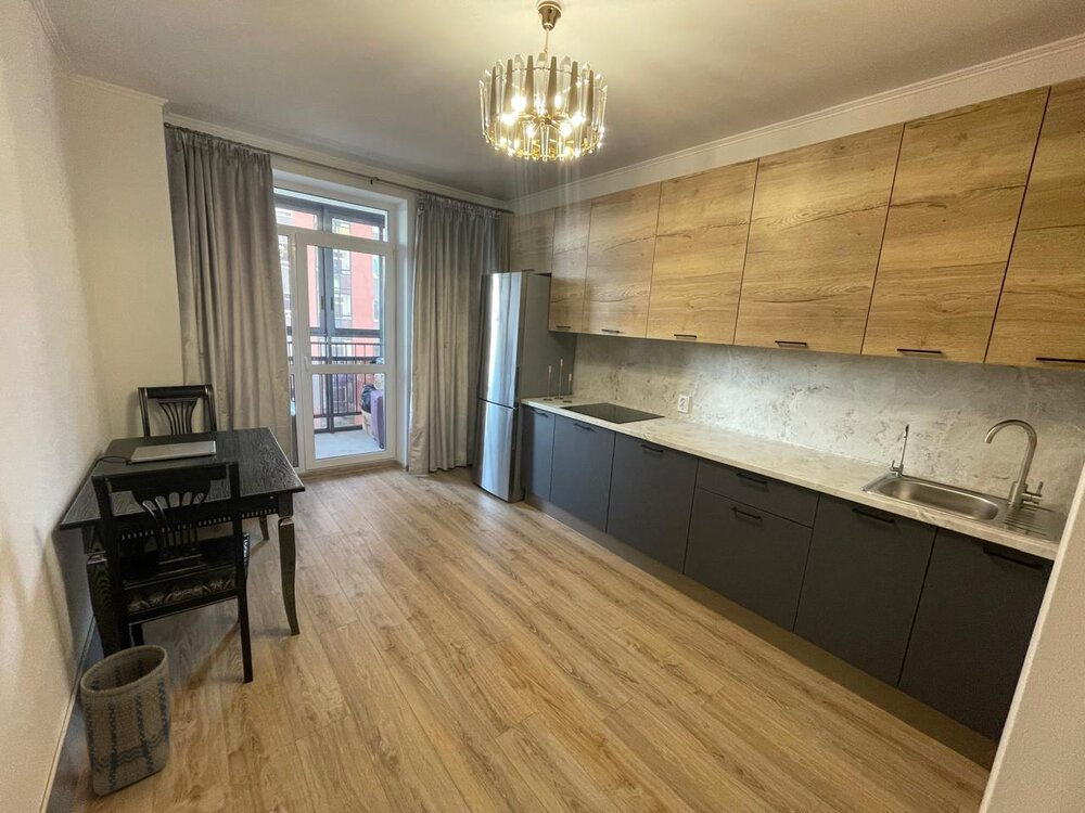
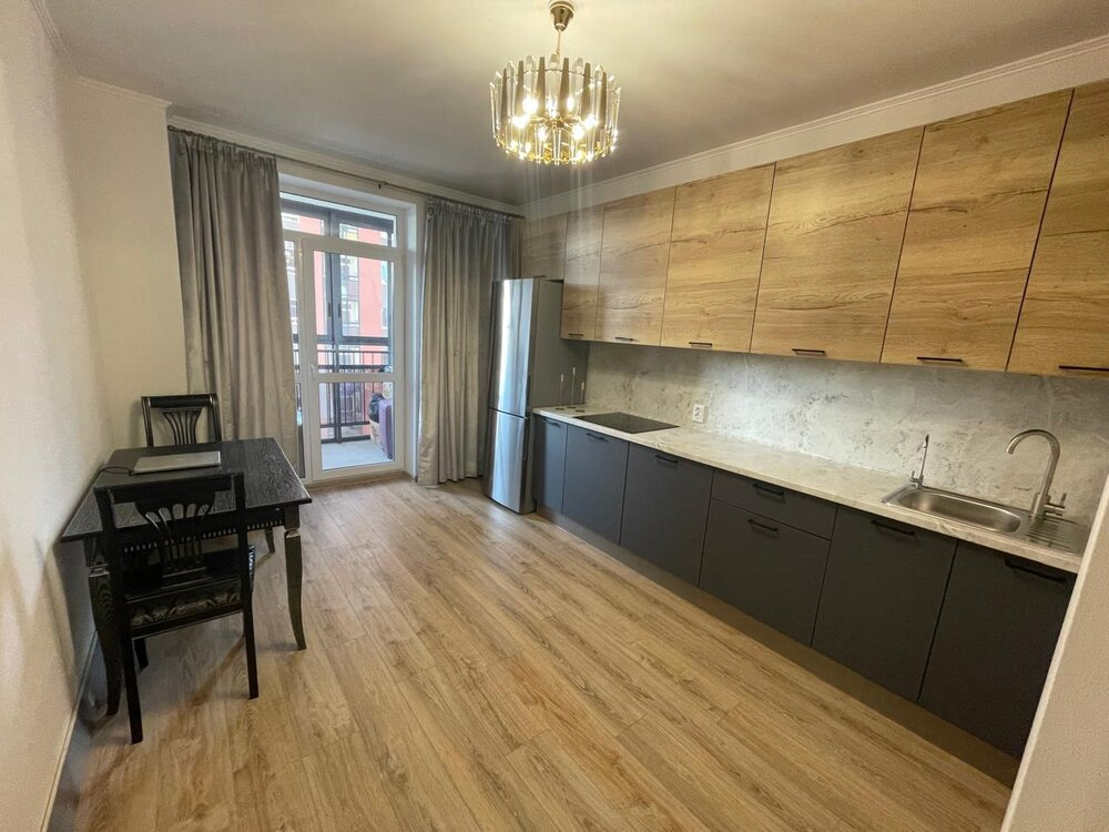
- basket [79,644,173,797]
